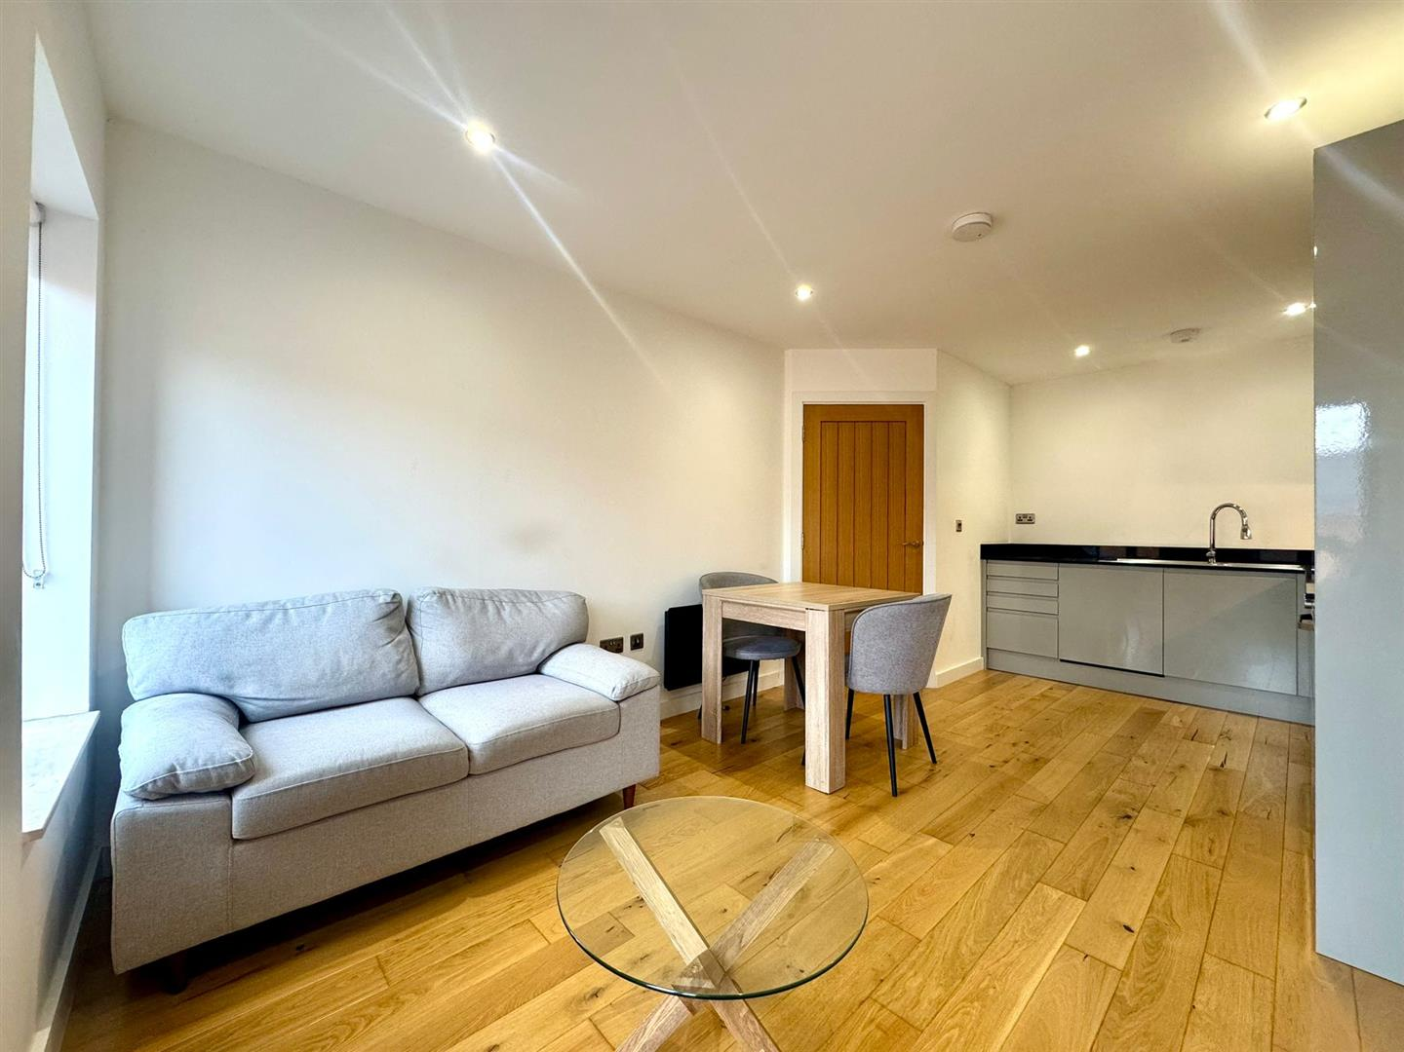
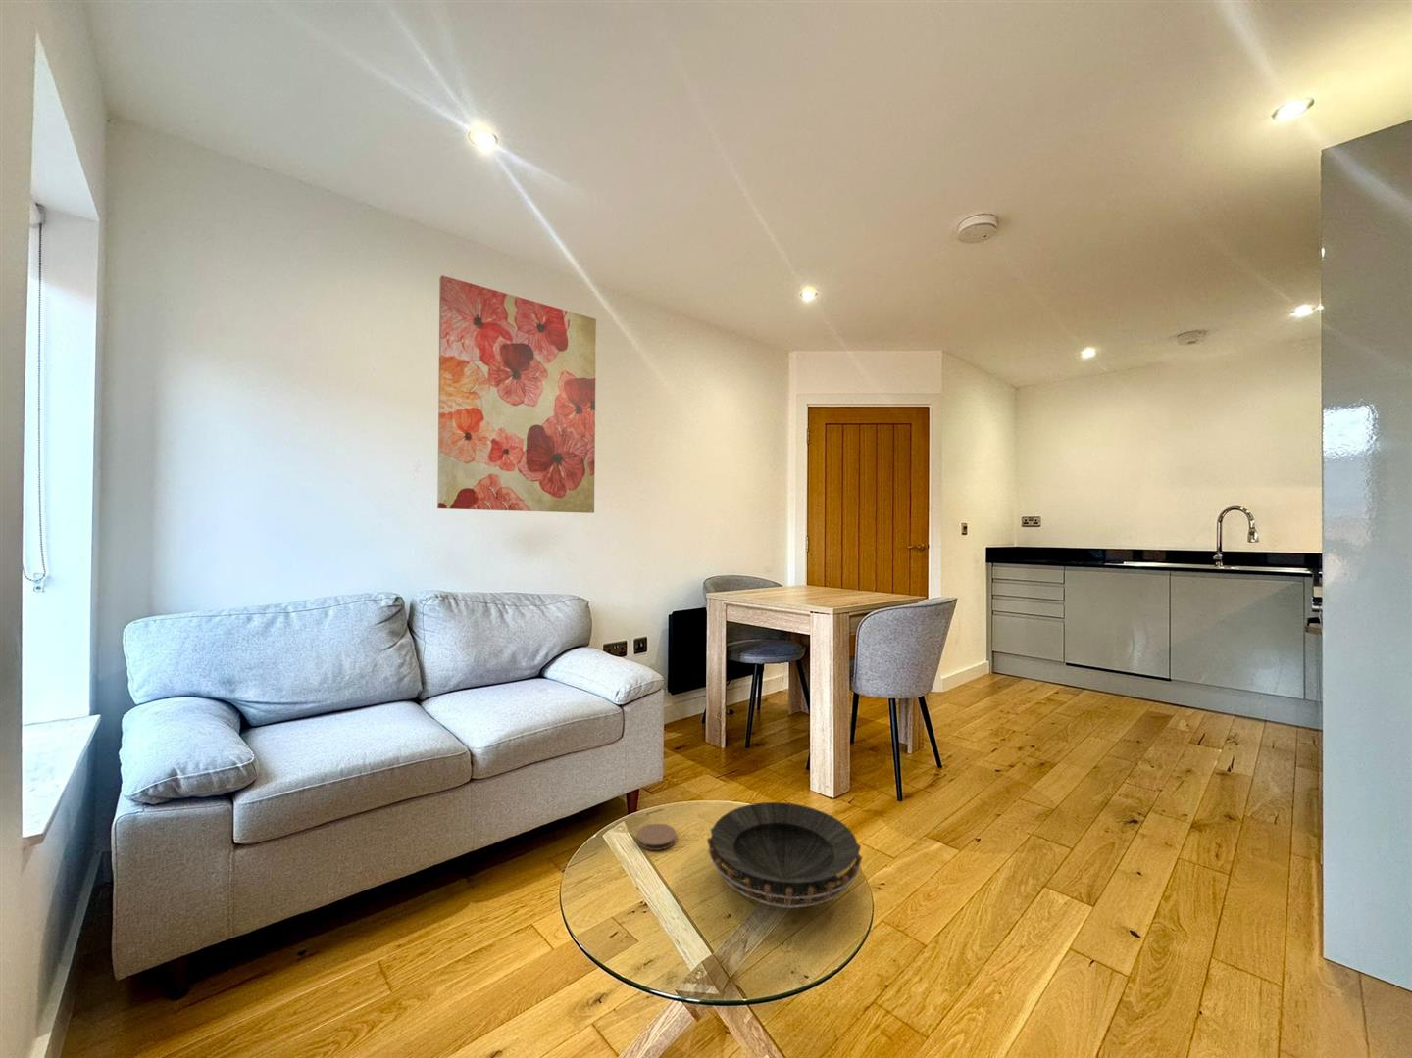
+ wall art [436,275,597,515]
+ decorative bowl [706,801,863,909]
+ coaster [635,822,677,851]
